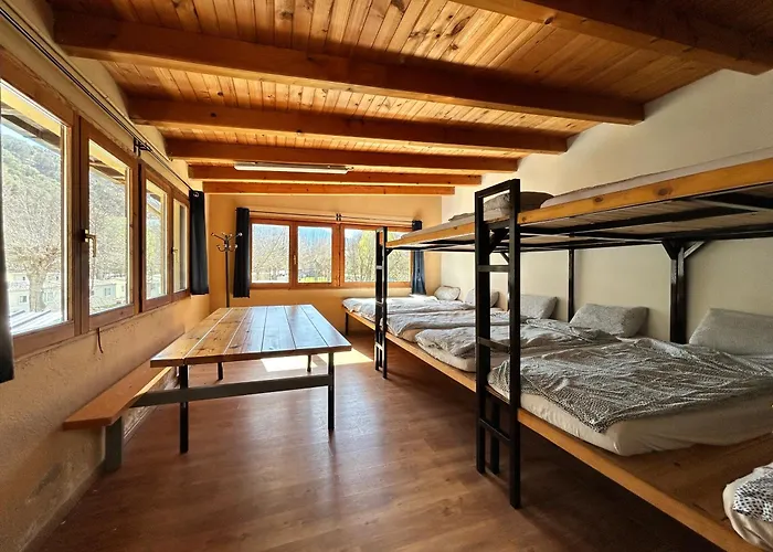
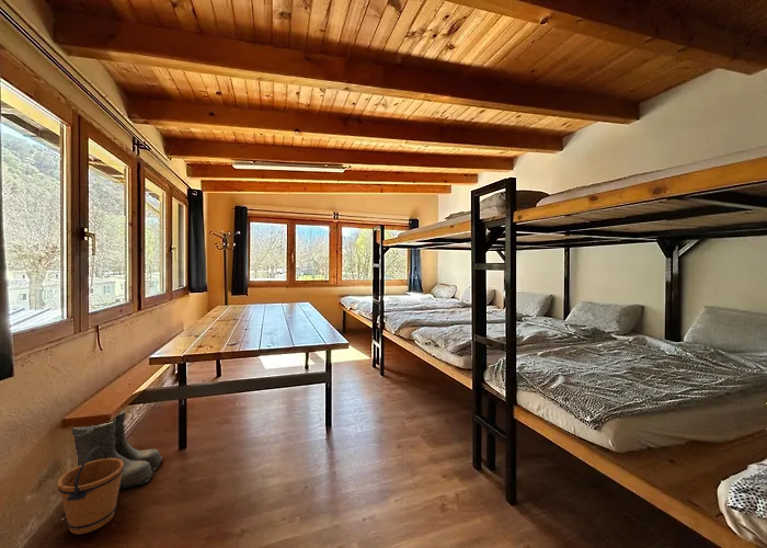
+ boots [71,409,163,490]
+ bucket [56,446,124,535]
